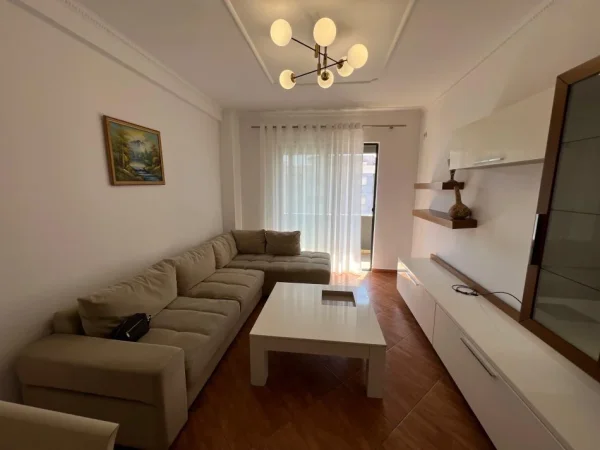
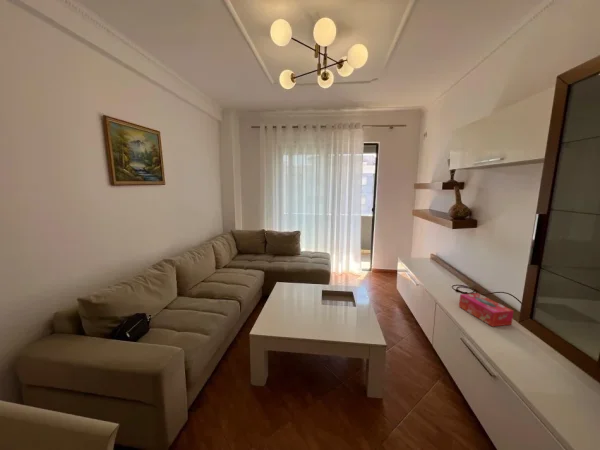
+ tissue box [458,292,515,328]
